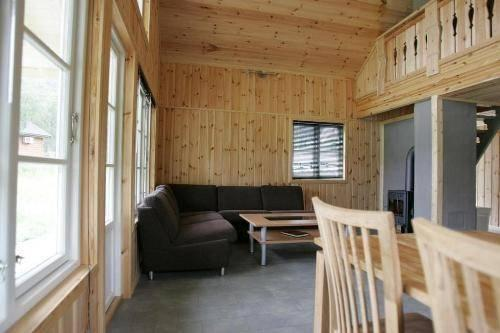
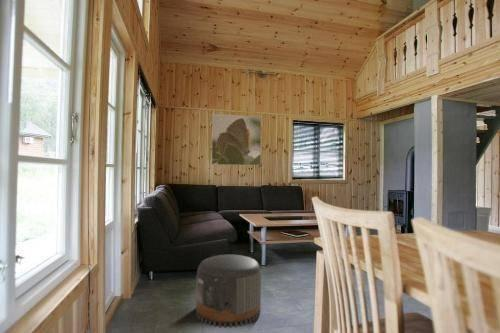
+ pouf [195,254,262,329]
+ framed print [211,113,262,166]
